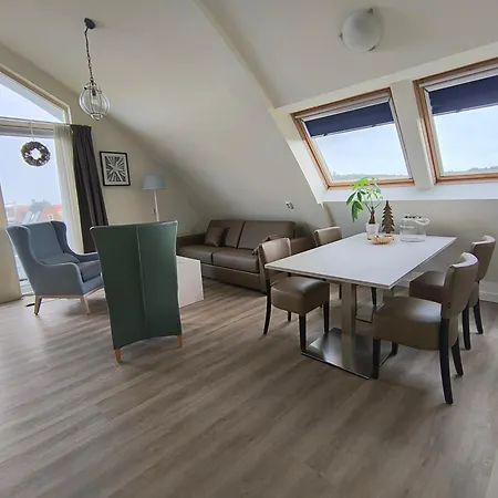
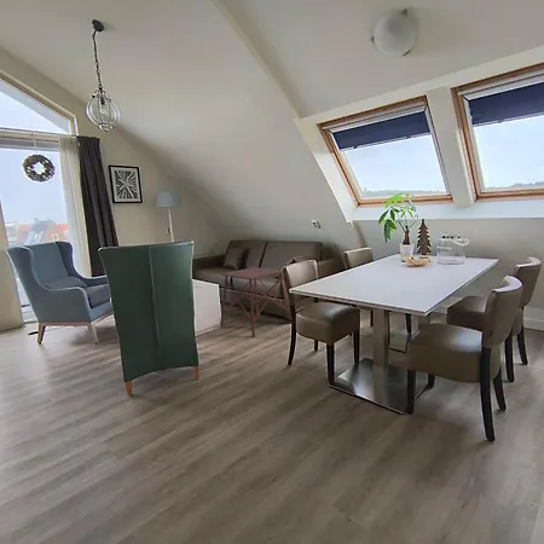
+ side table [219,266,293,338]
